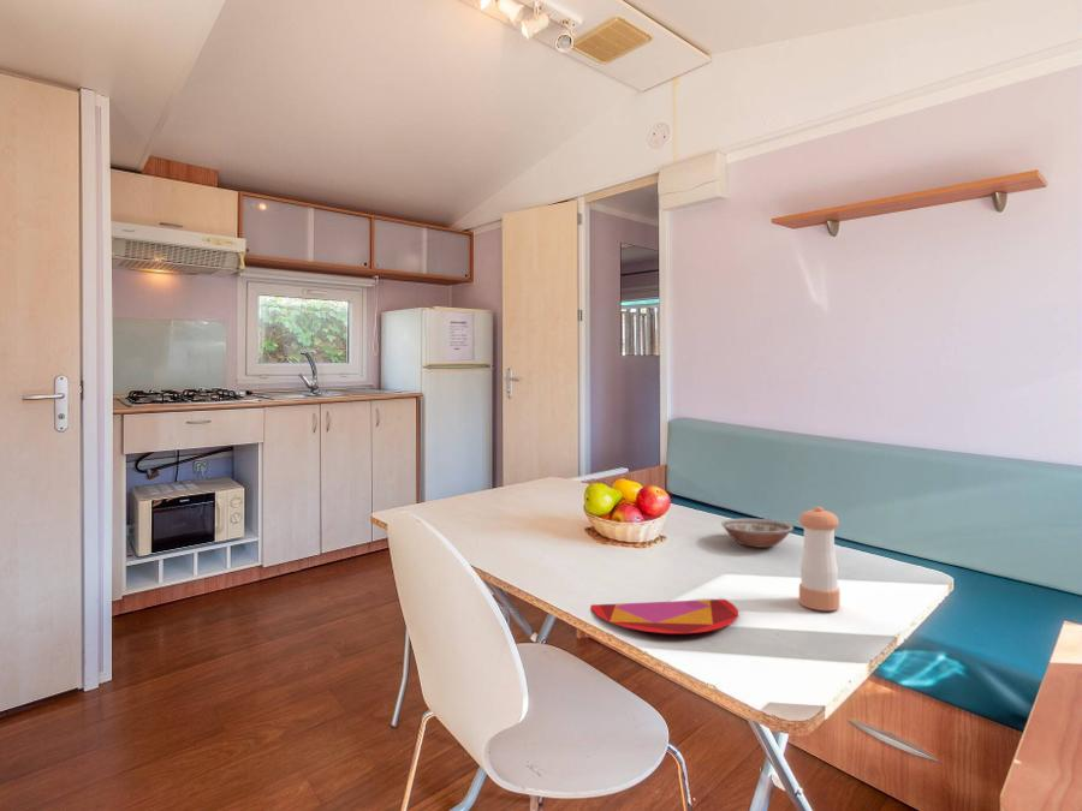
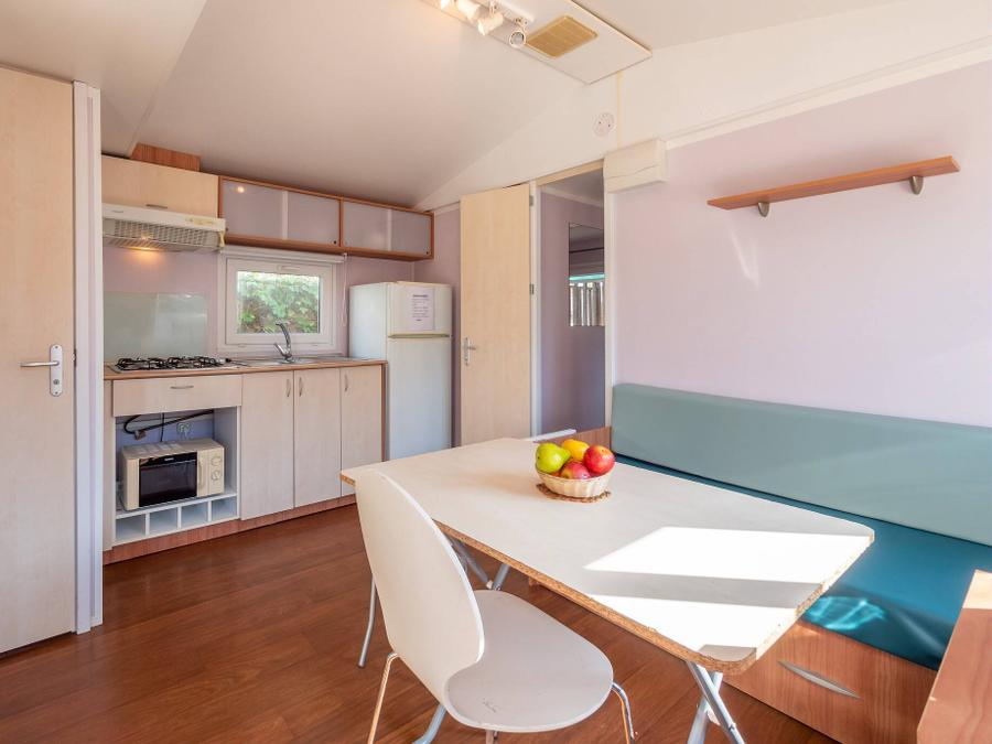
- bowl [720,517,795,549]
- plate [590,598,739,634]
- pepper shaker [798,506,842,612]
